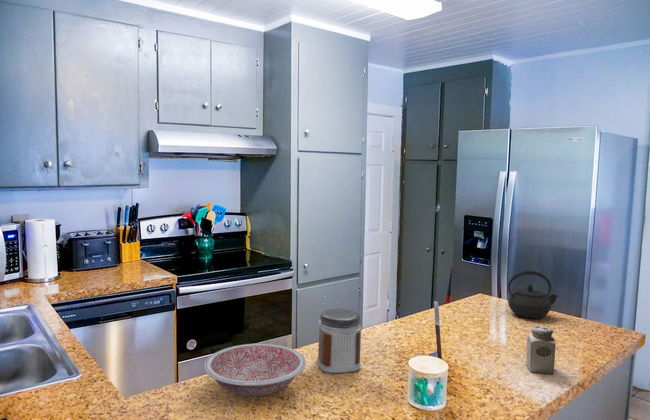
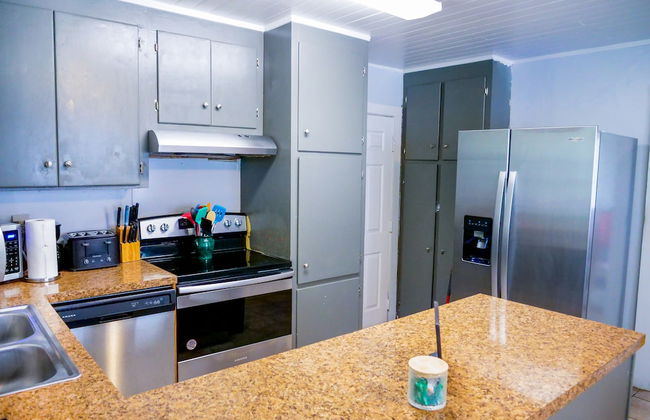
- salt shaker [525,325,557,375]
- kettle [507,270,559,320]
- bowl [203,343,307,397]
- jar [316,308,363,374]
